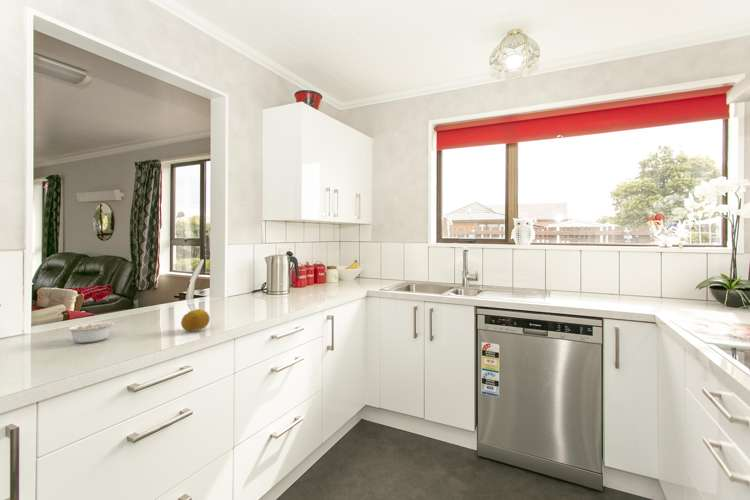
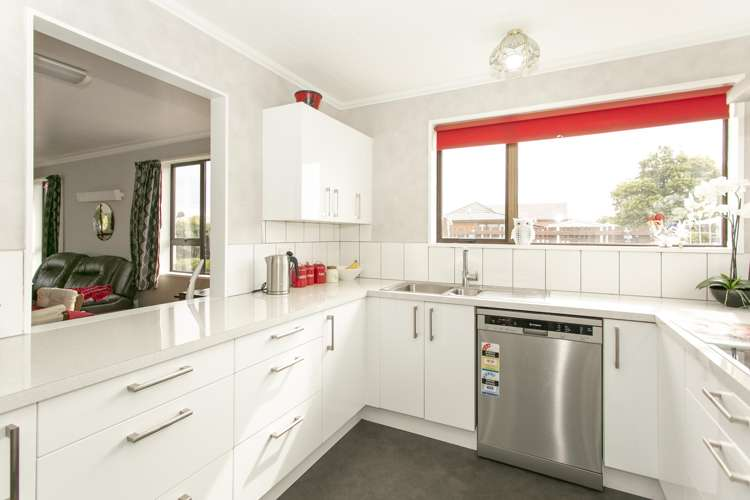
- fruit [180,308,211,332]
- legume [66,318,126,344]
